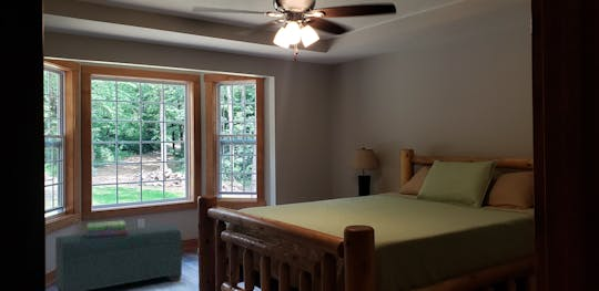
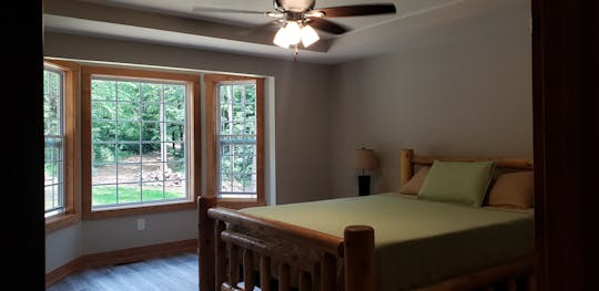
- stack of books [84,219,129,238]
- bench [54,224,183,291]
